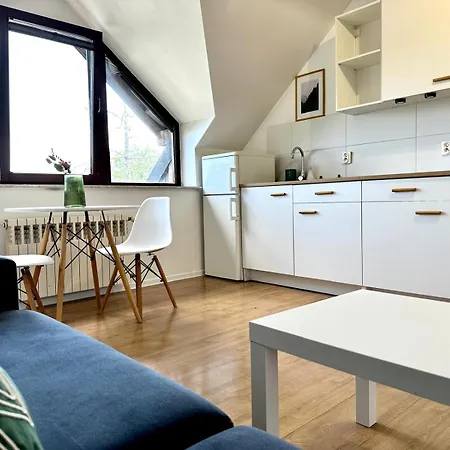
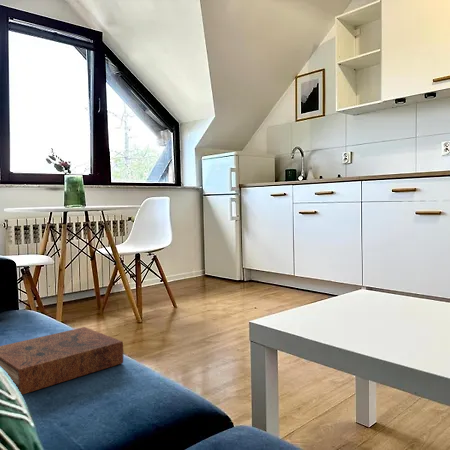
+ book [0,326,124,395]
